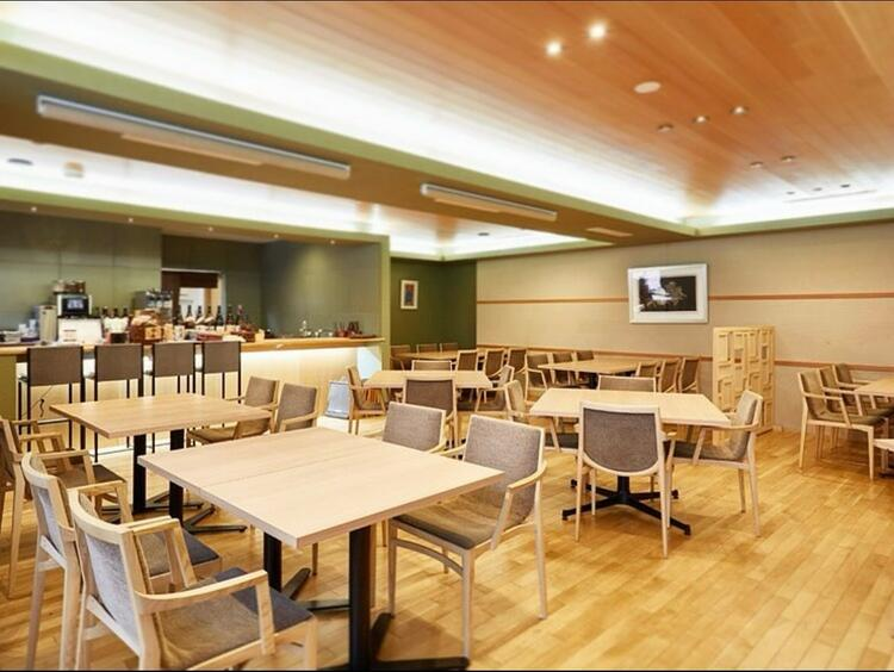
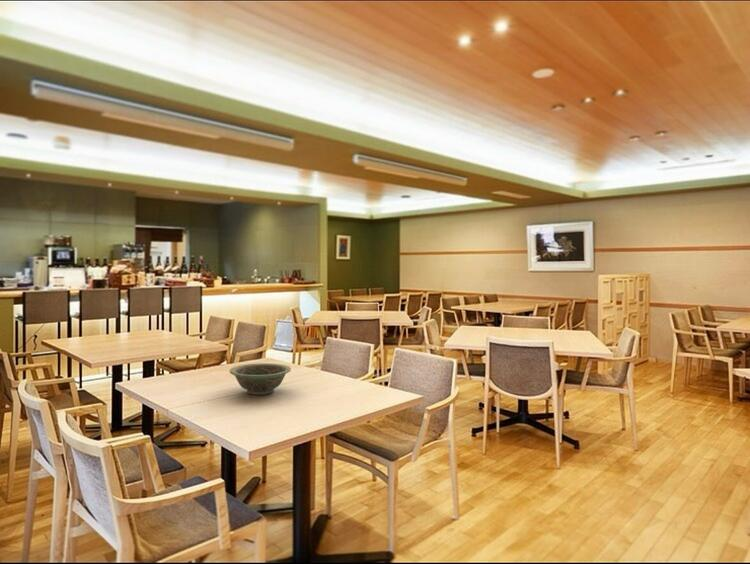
+ decorative bowl [229,362,292,396]
